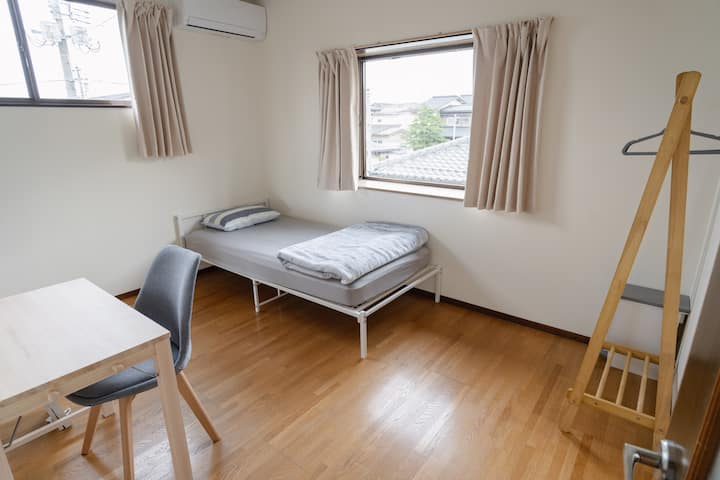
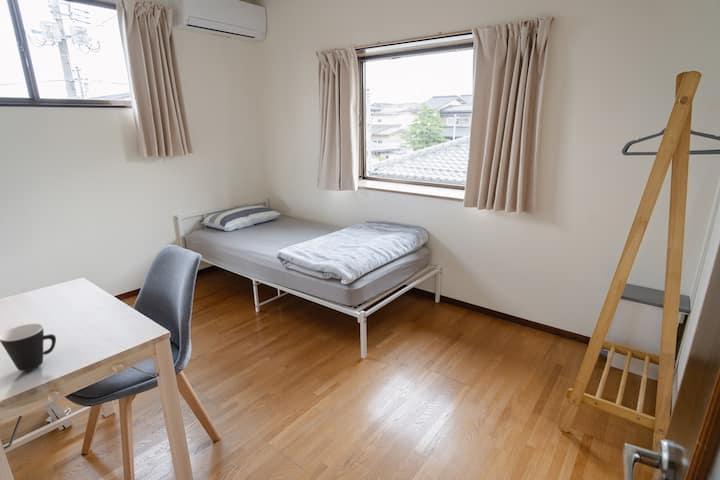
+ mug [0,323,57,373]
